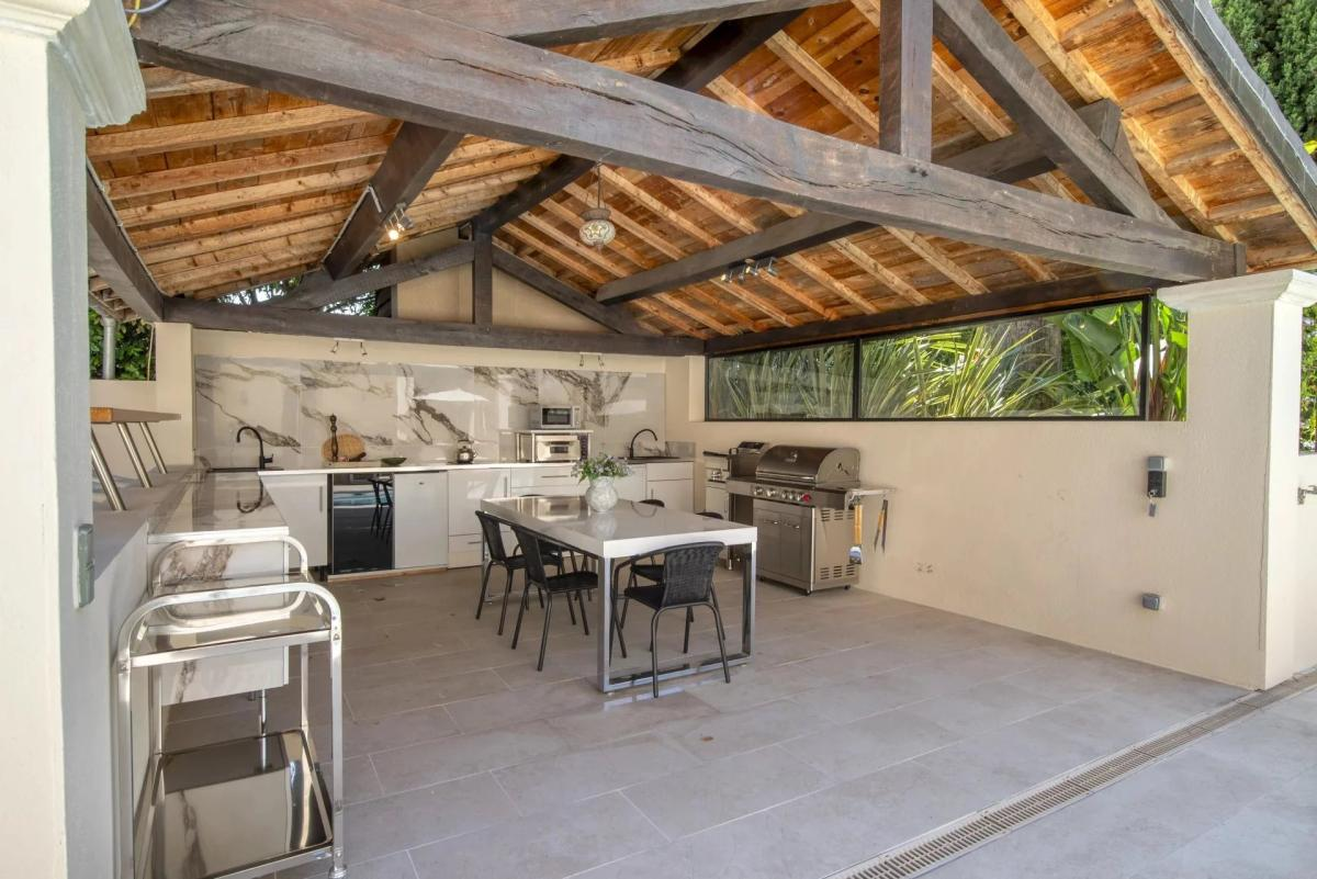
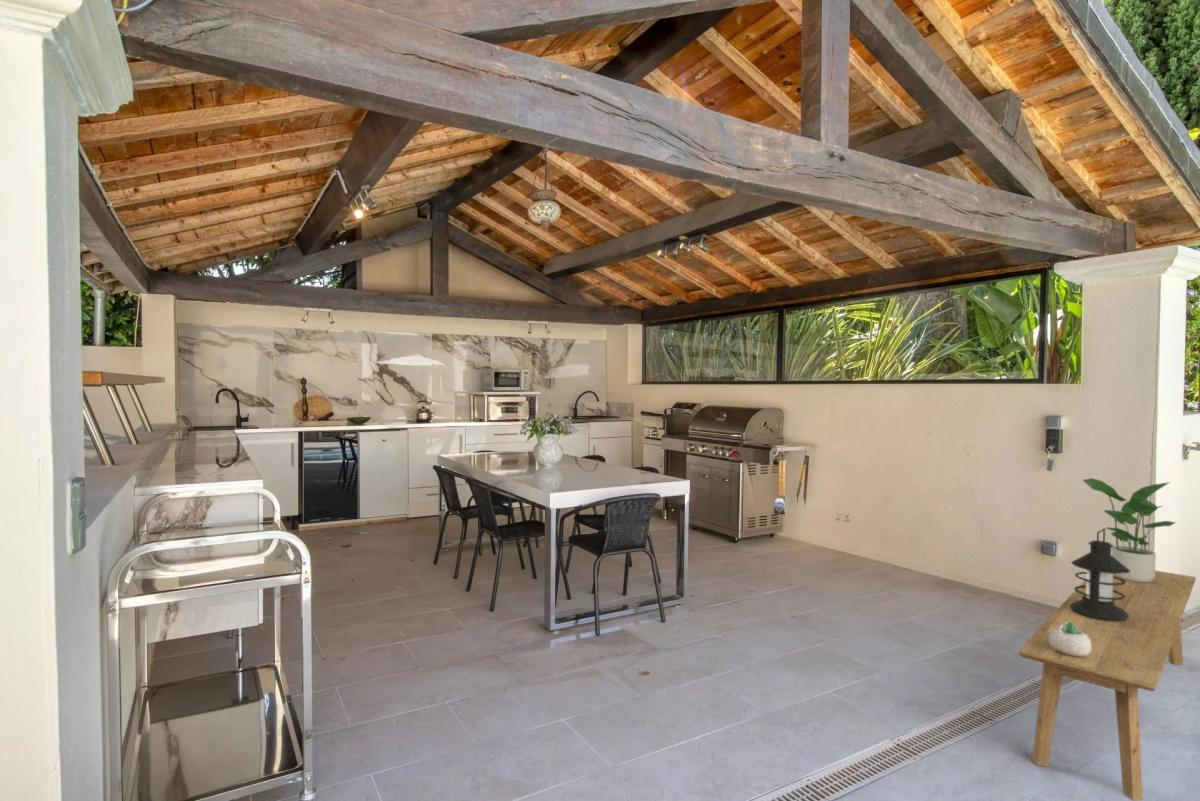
+ succulent planter [1049,622,1092,656]
+ bench [1018,569,1197,801]
+ potted plant [1082,477,1177,582]
+ lantern [1070,528,1130,622]
